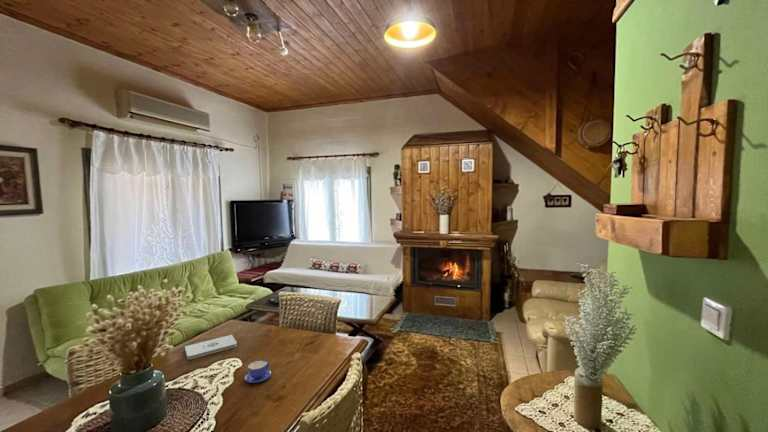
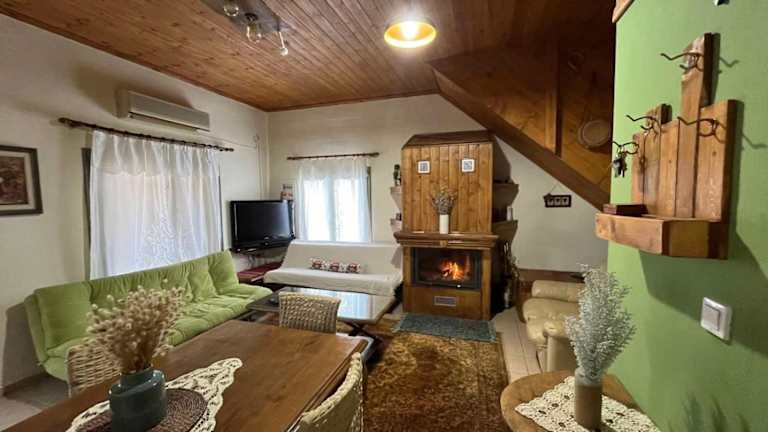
- teacup [244,359,272,384]
- notepad [184,334,238,361]
